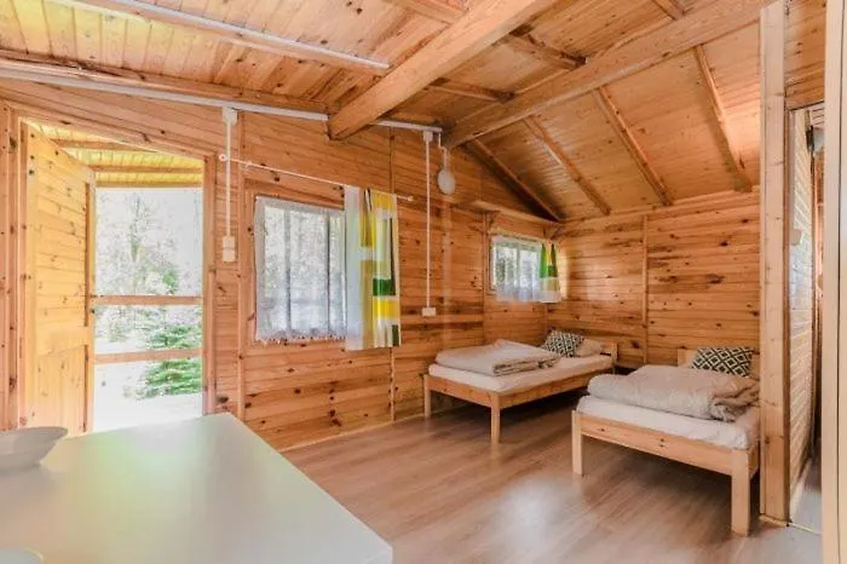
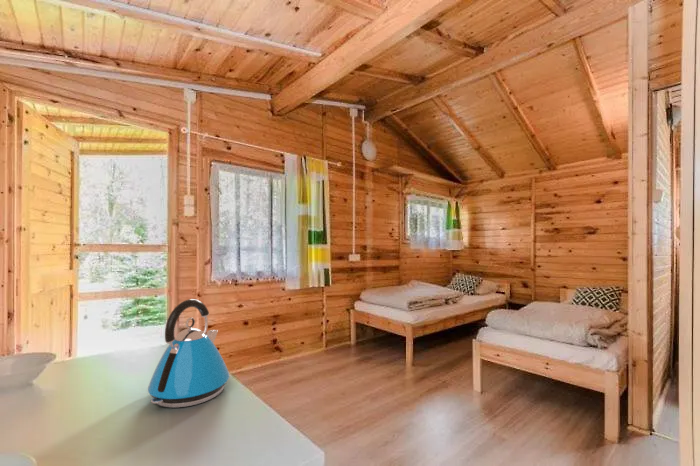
+ kettle [147,298,230,409]
